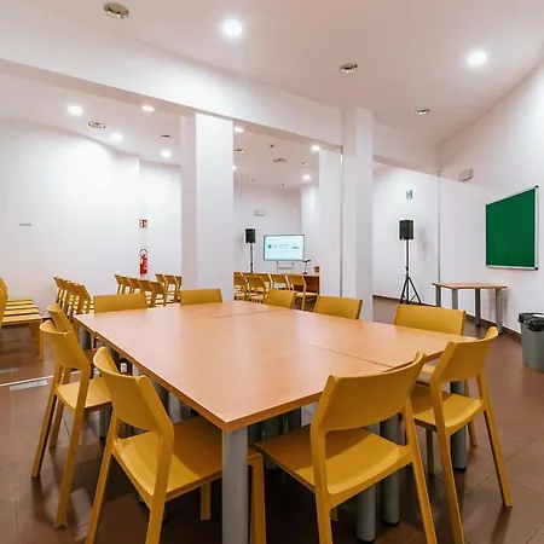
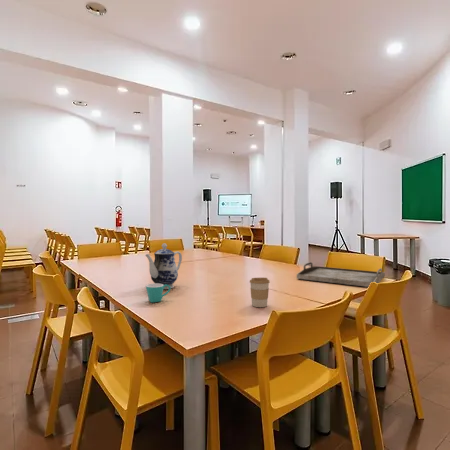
+ teapot [144,243,183,290]
+ mug [145,283,172,303]
+ serving tray [296,261,386,288]
+ coffee cup [249,277,271,308]
